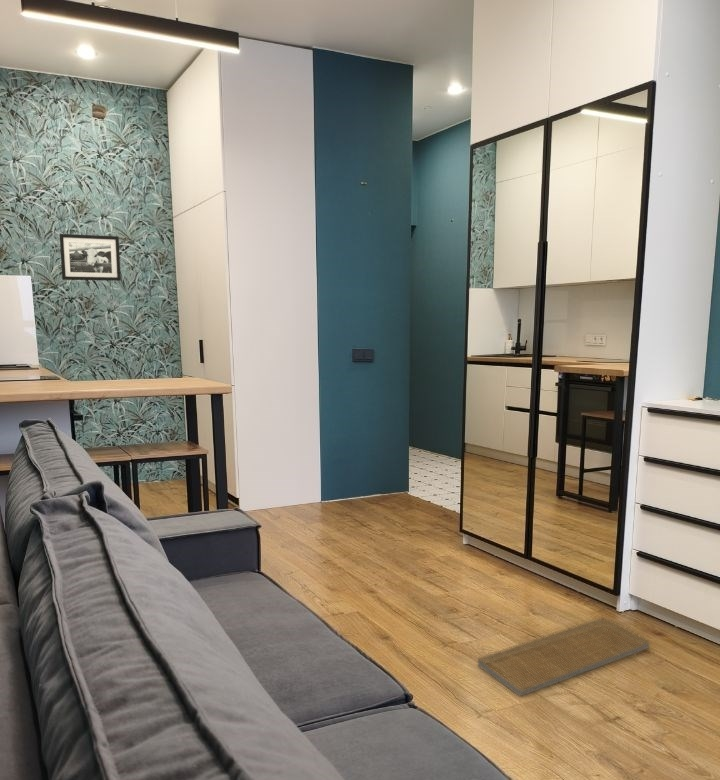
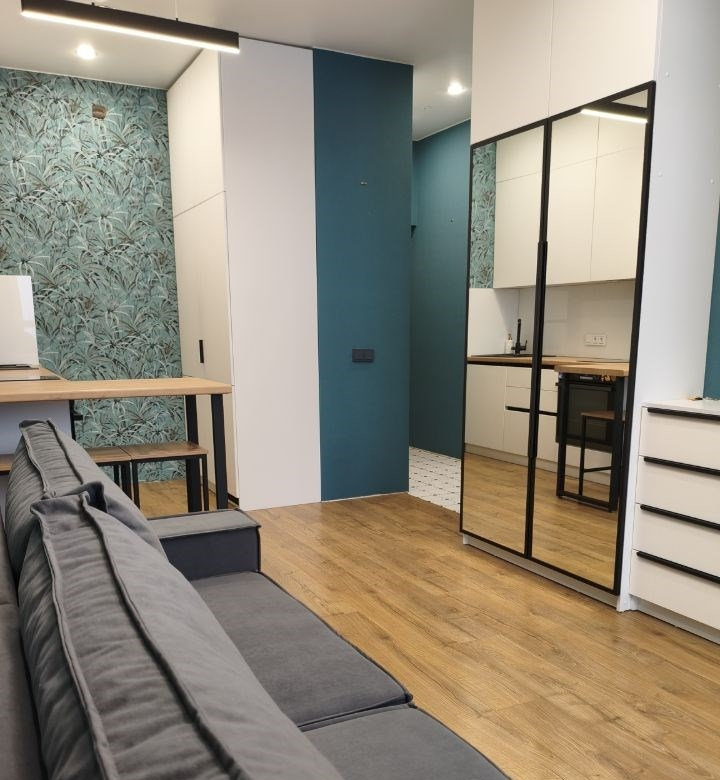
- woven basket [476,615,652,697]
- picture frame [59,233,122,282]
